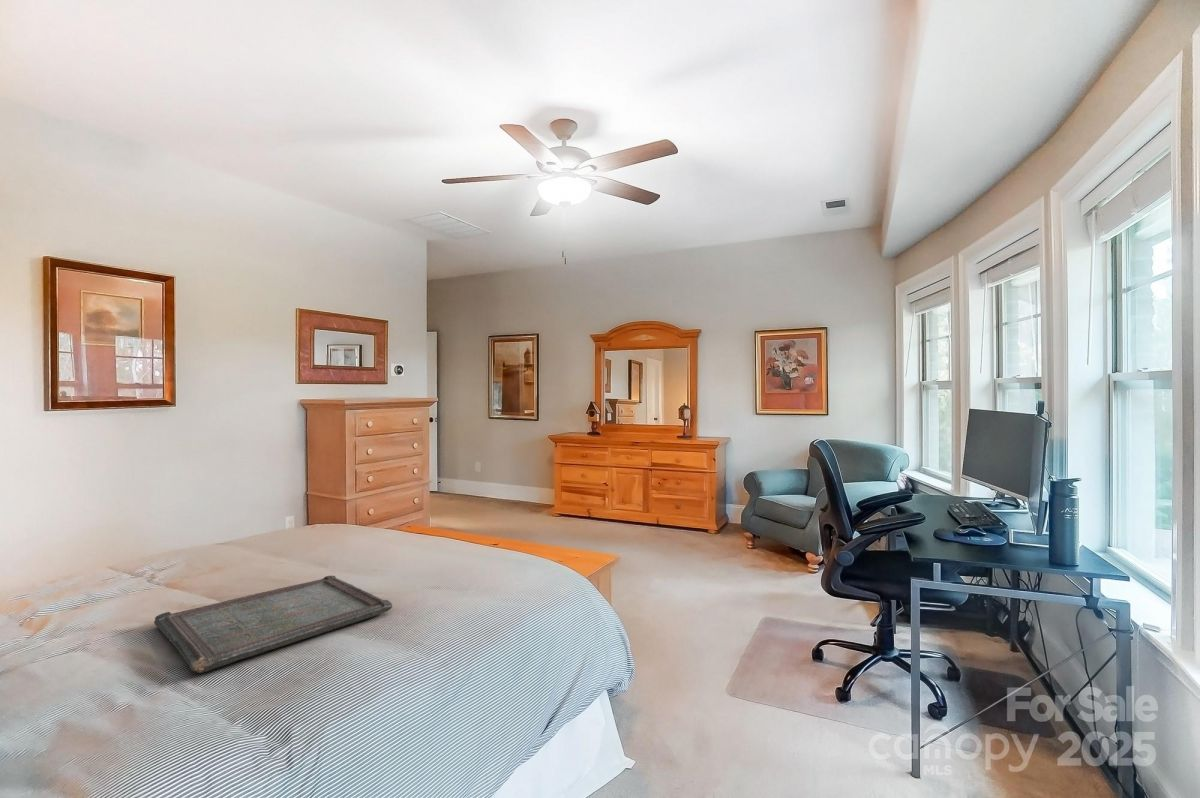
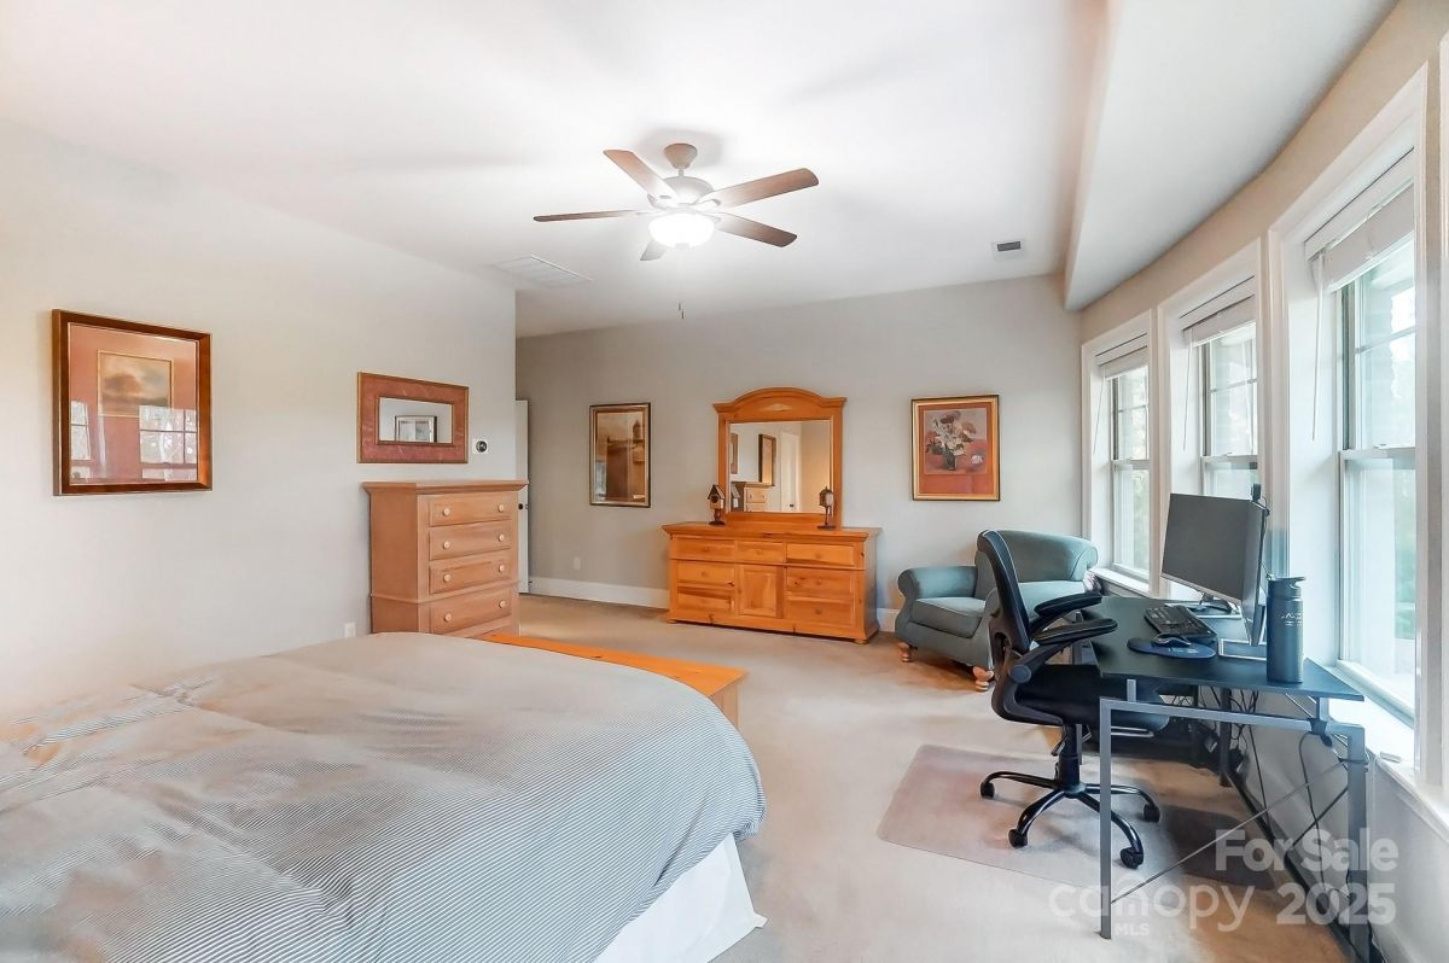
- serving tray [153,575,393,674]
